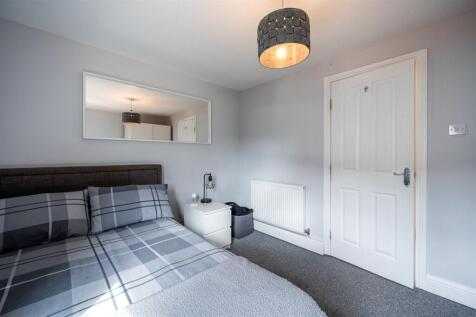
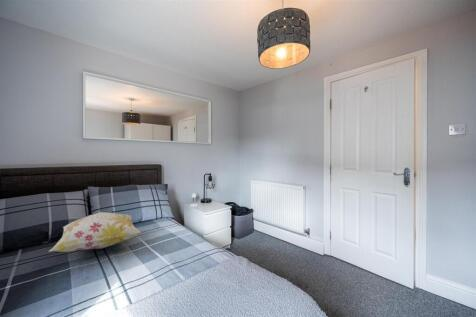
+ decorative pillow [47,211,143,253]
